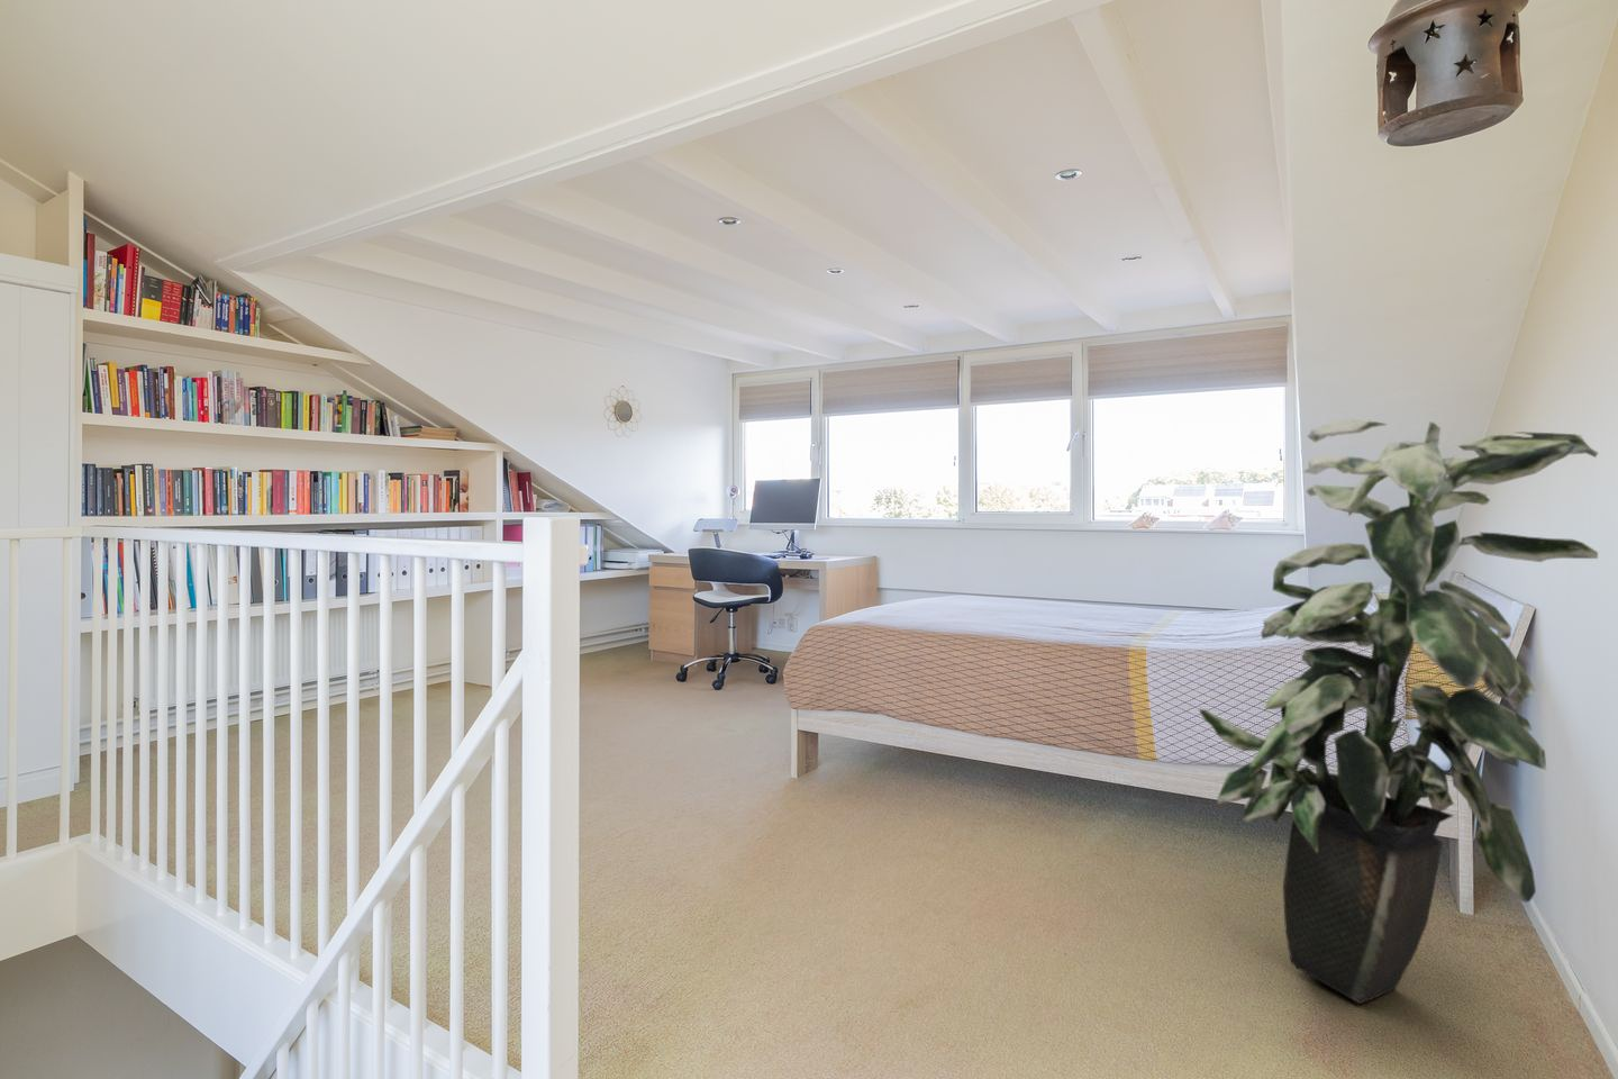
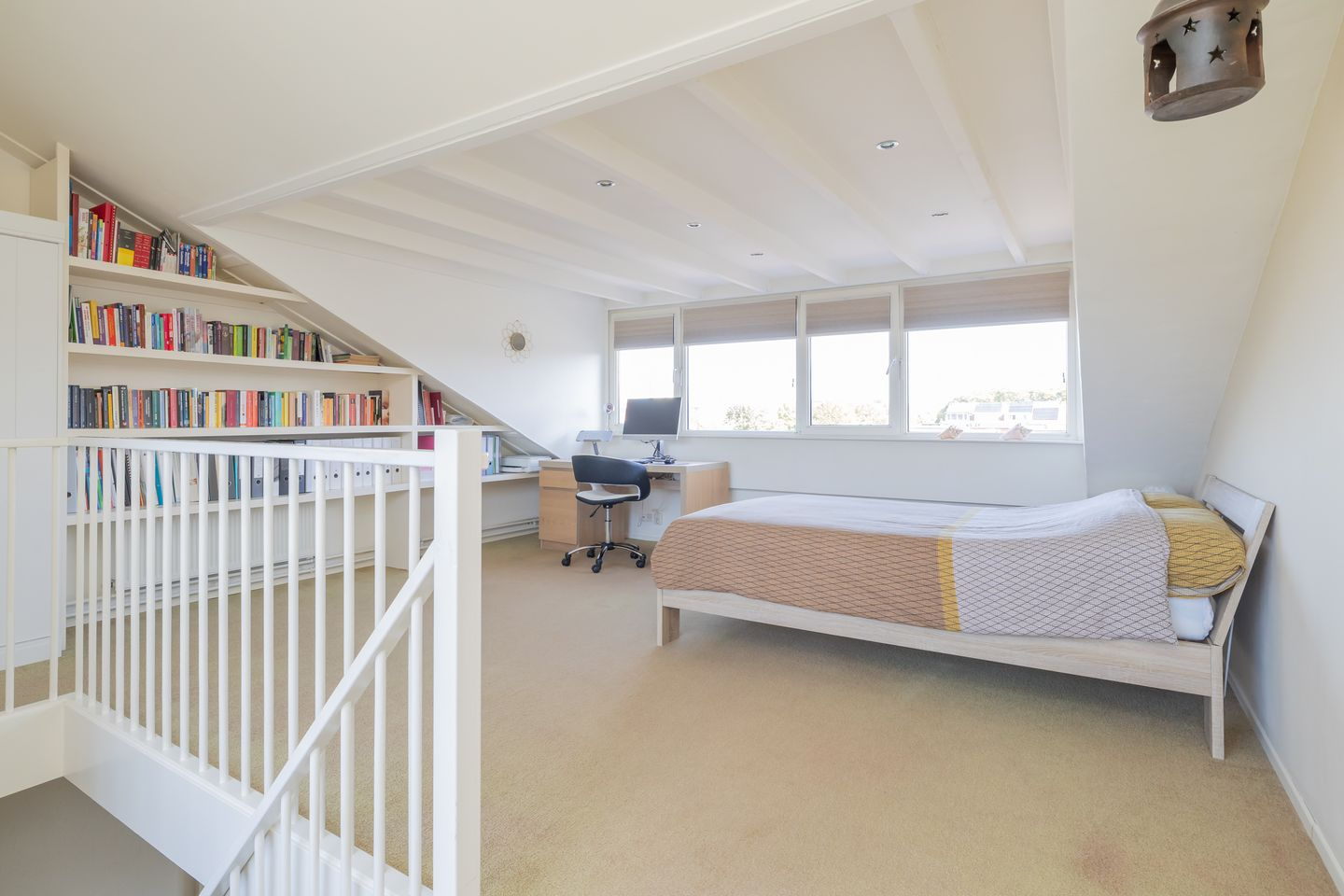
- indoor plant [1198,418,1599,1004]
